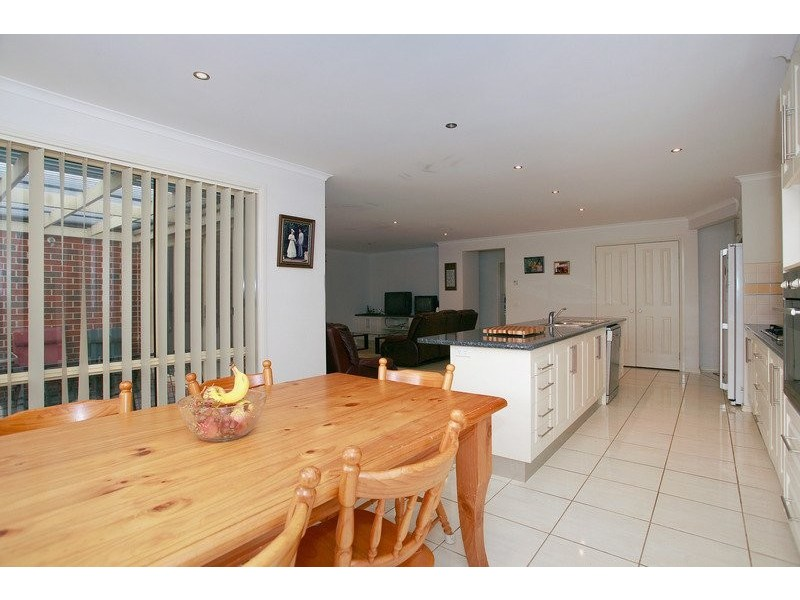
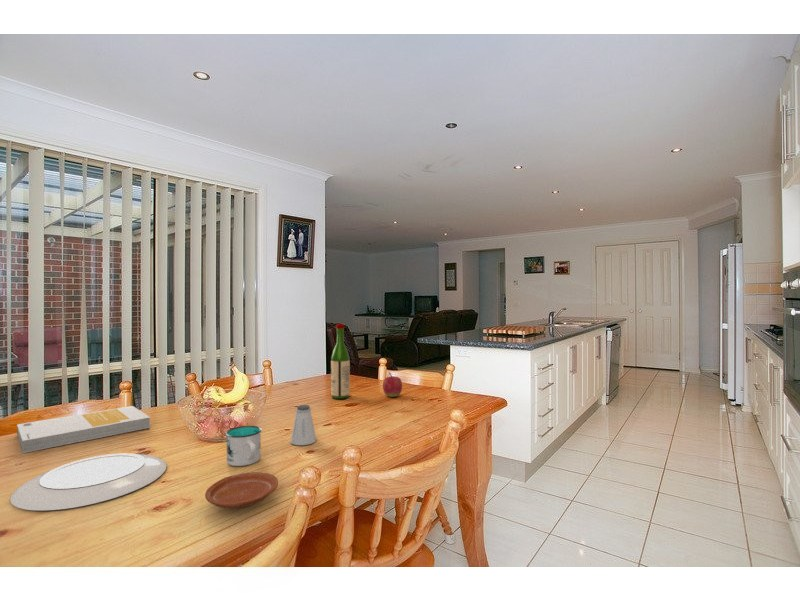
+ saltshaker [290,404,317,446]
+ book [16,405,151,454]
+ plate [204,471,279,509]
+ apple [382,372,403,398]
+ wine bottle [330,323,351,400]
+ plate [9,453,167,512]
+ mug [224,425,263,467]
